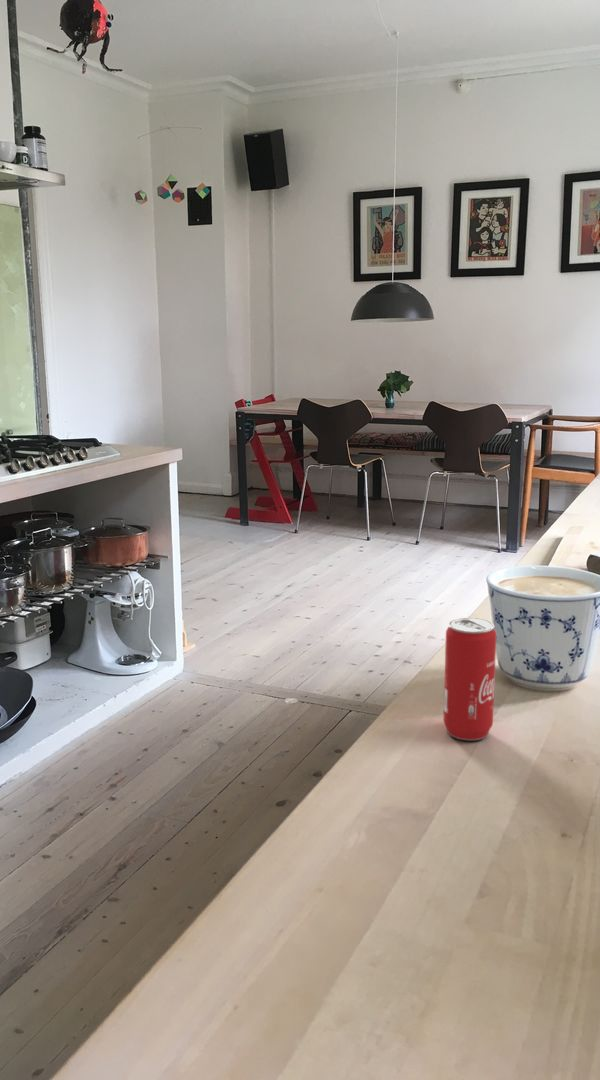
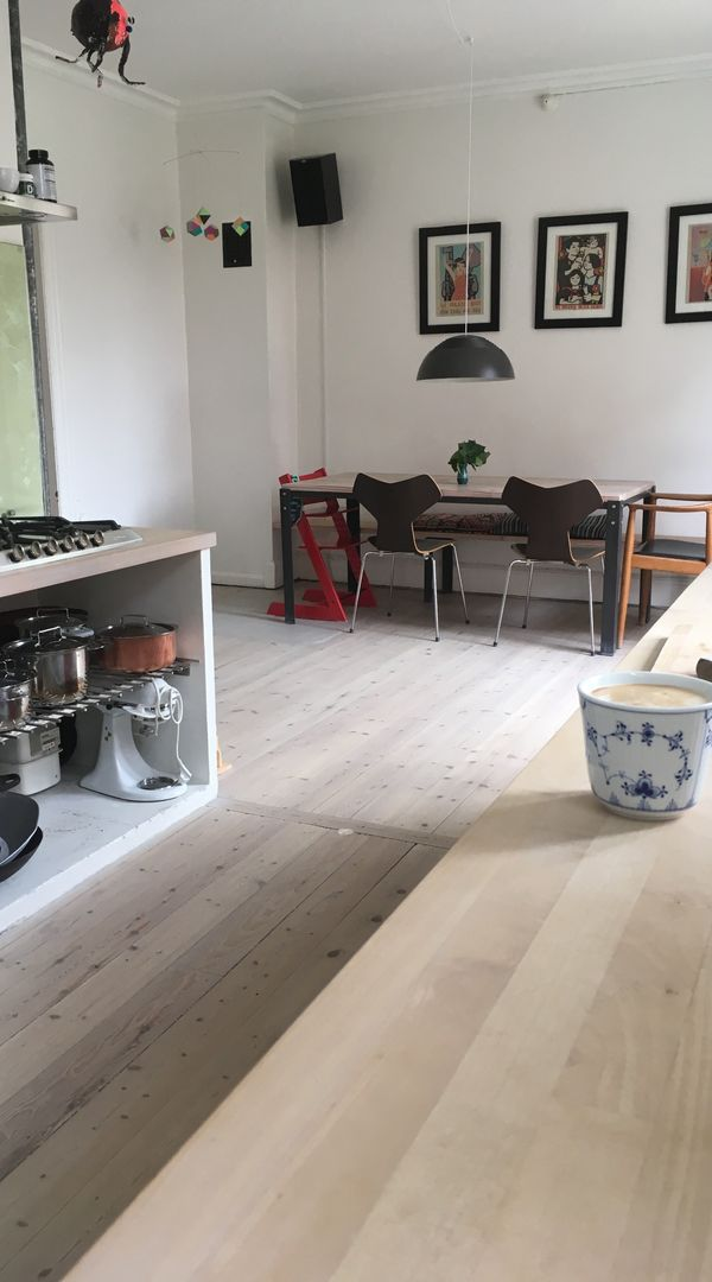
- beverage can [442,617,497,741]
